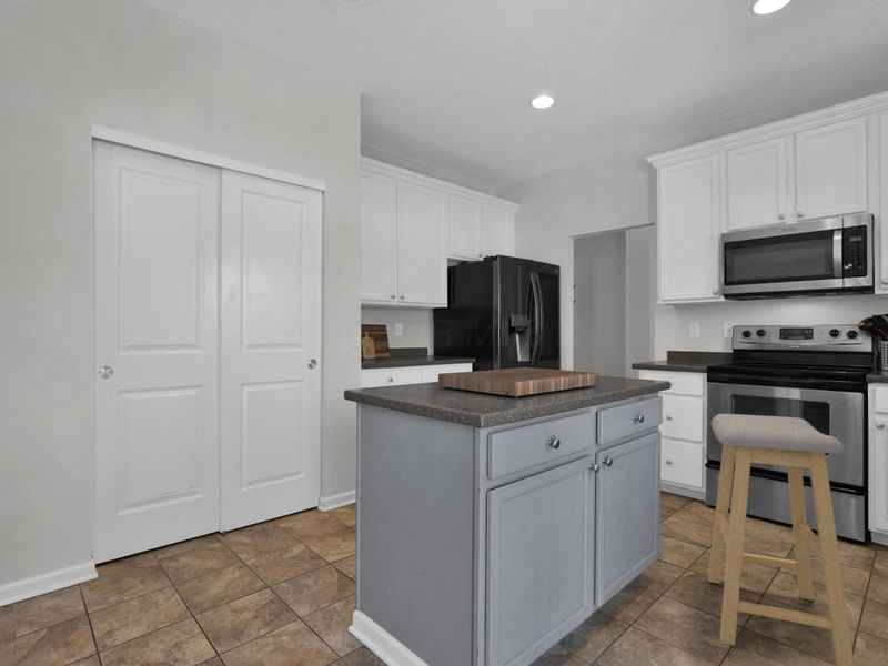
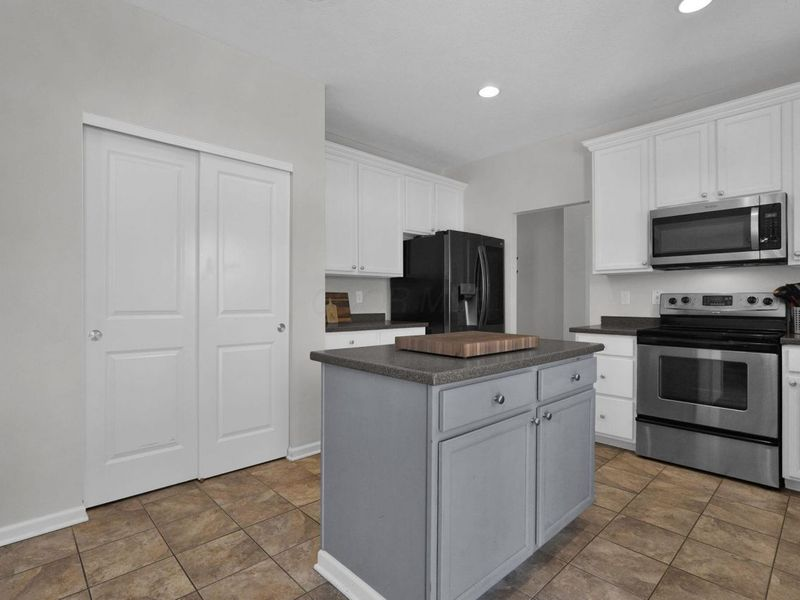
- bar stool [707,413,856,666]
